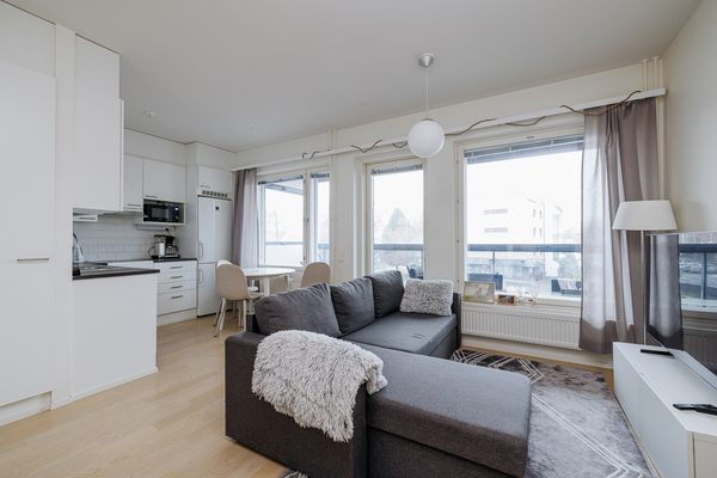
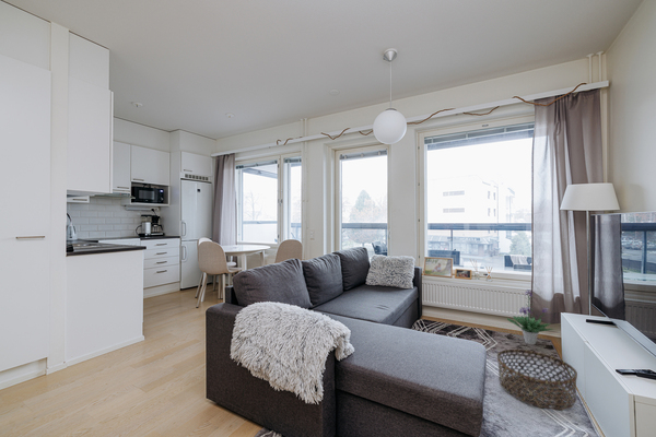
+ potted plant [506,288,554,346]
+ basket [496,349,578,411]
